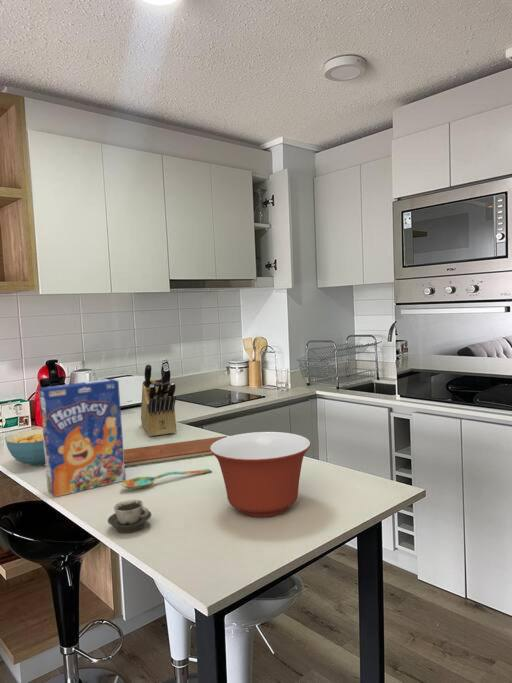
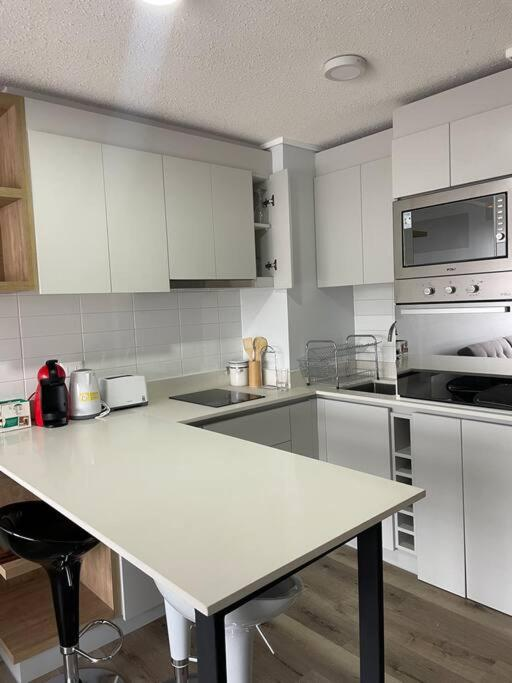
- mixing bowl [210,431,312,518]
- knife block [140,358,177,437]
- cereal bowl [4,428,46,467]
- spoon [120,468,213,490]
- cereal box [38,378,127,498]
- chopping board [123,435,228,468]
- cup [107,499,152,534]
